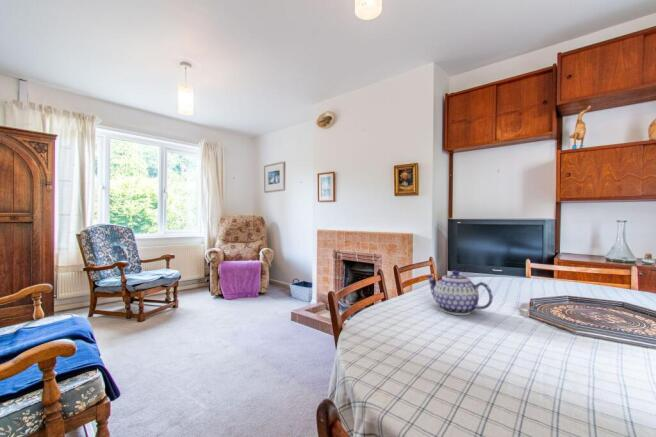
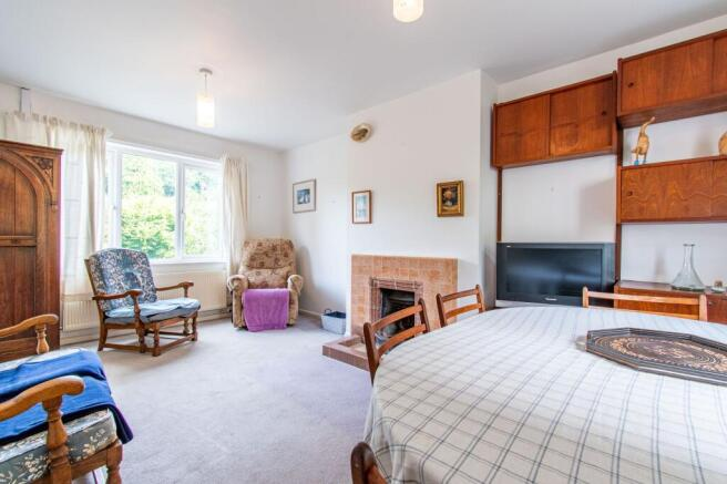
- teapot [424,269,494,316]
